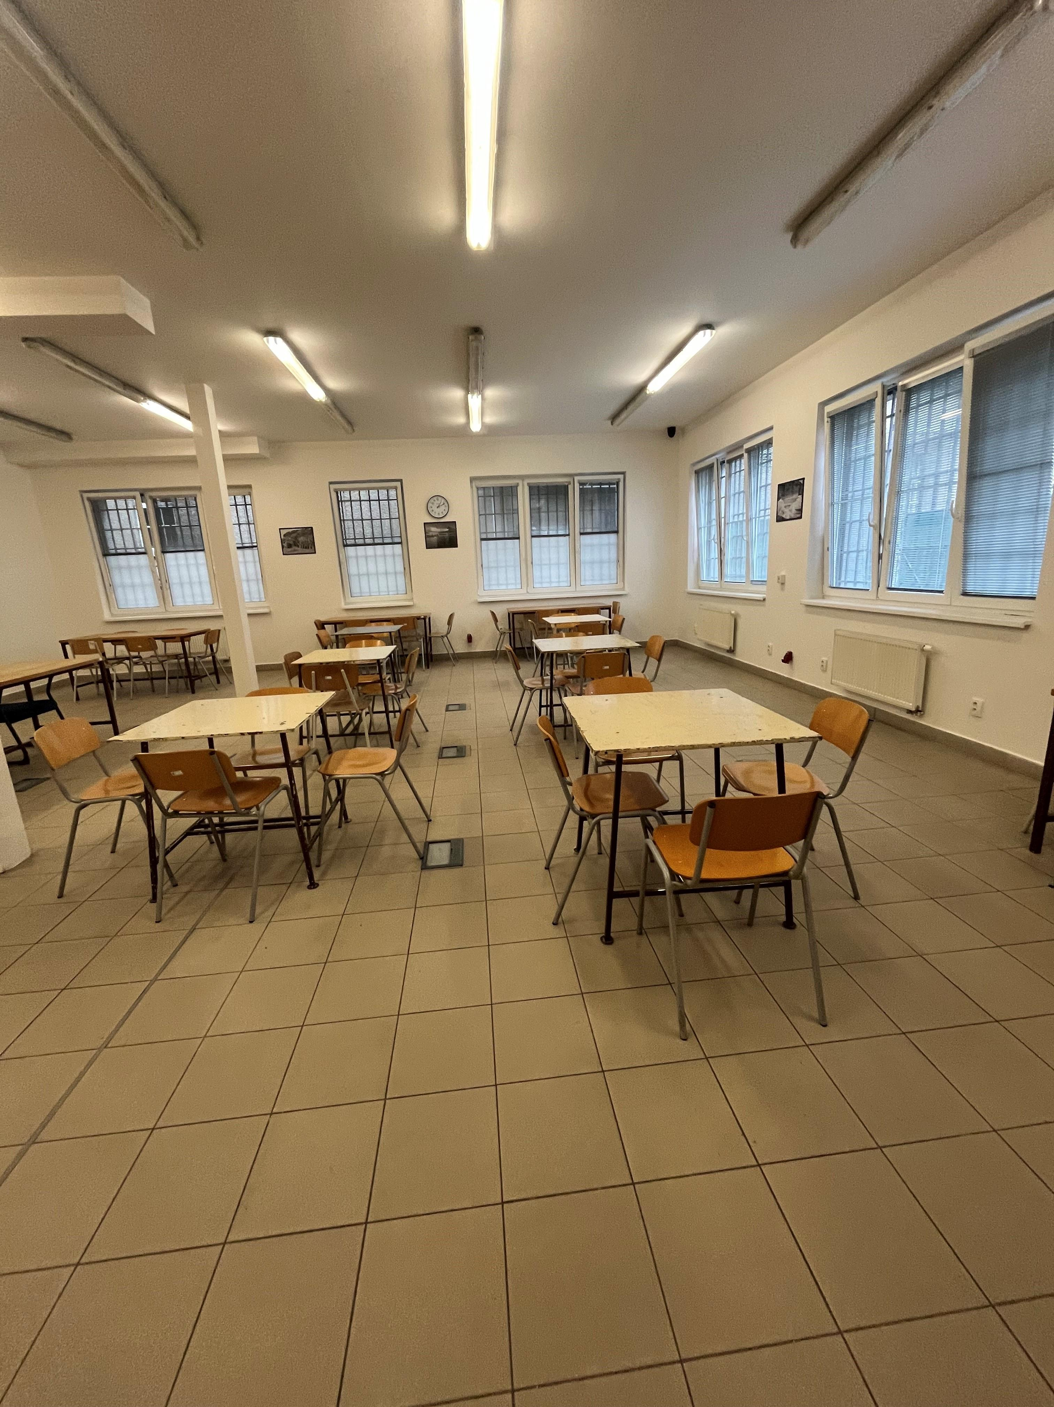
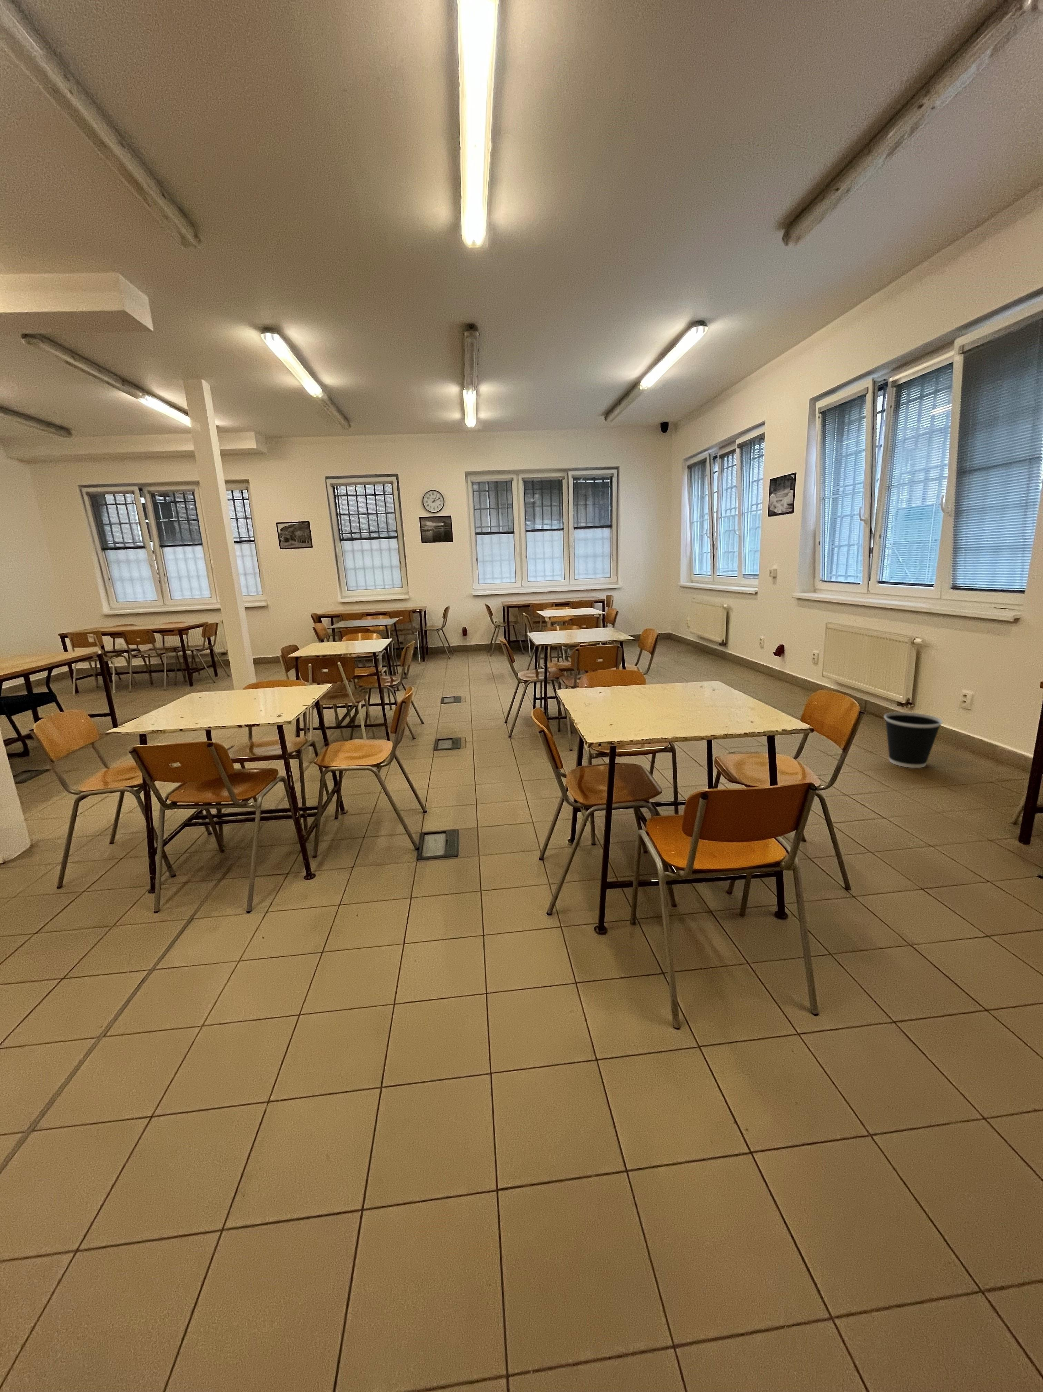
+ wastebasket [884,711,942,768]
